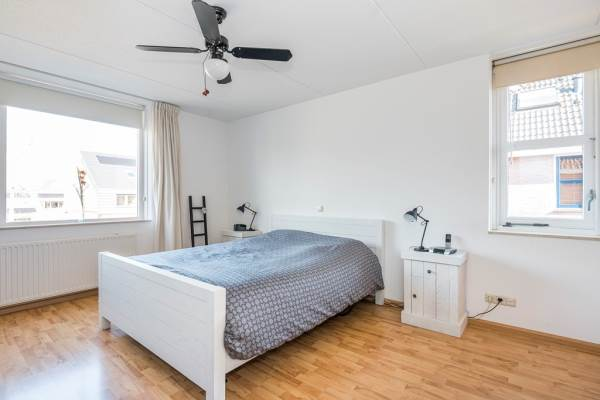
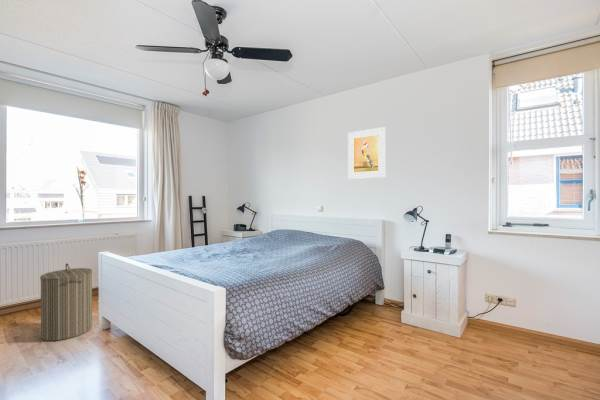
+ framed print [347,126,386,180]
+ laundry hamper [39,262,93,342]
